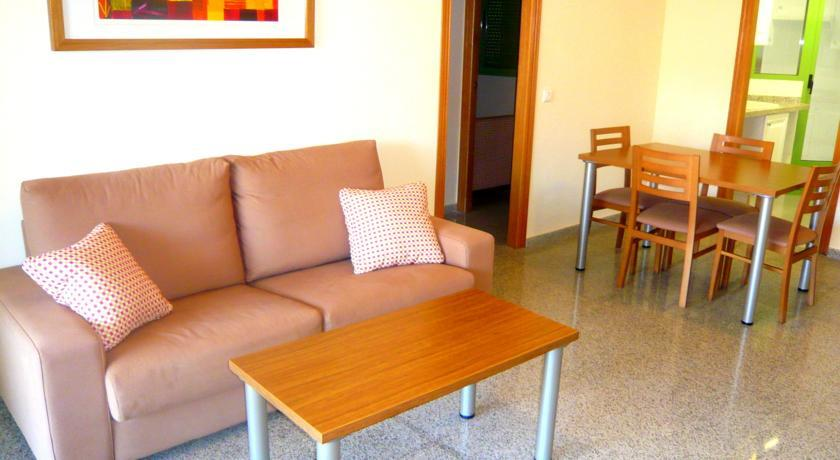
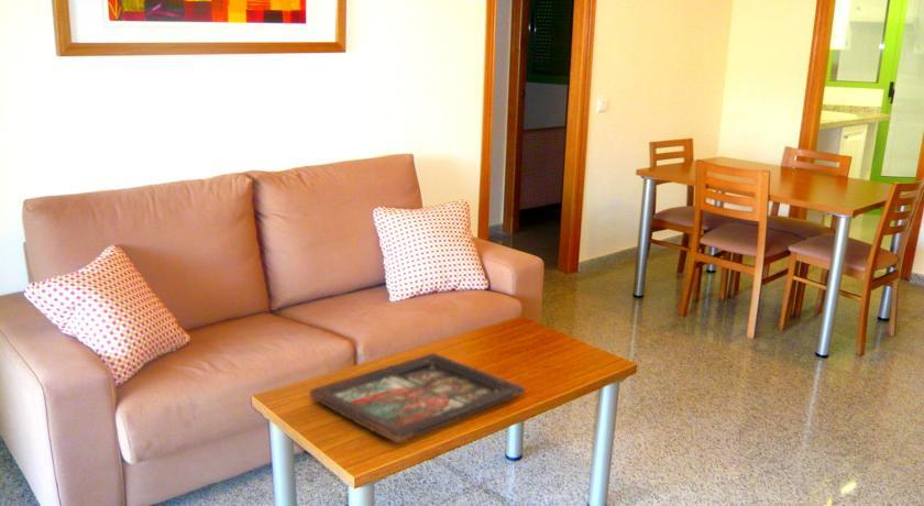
+ decorative tray [309,352,527,444]
